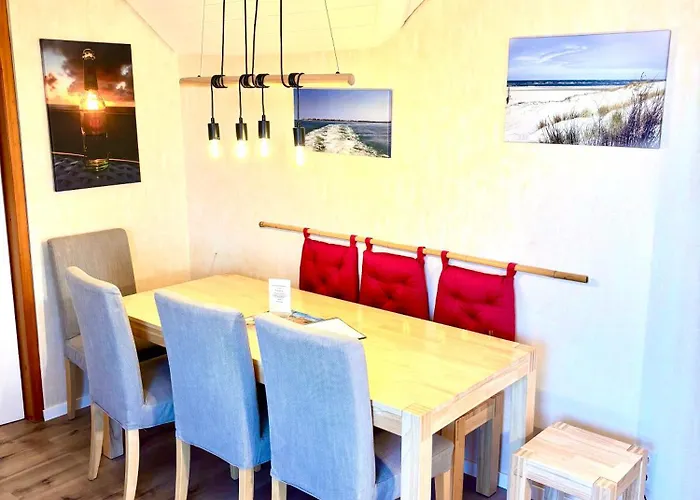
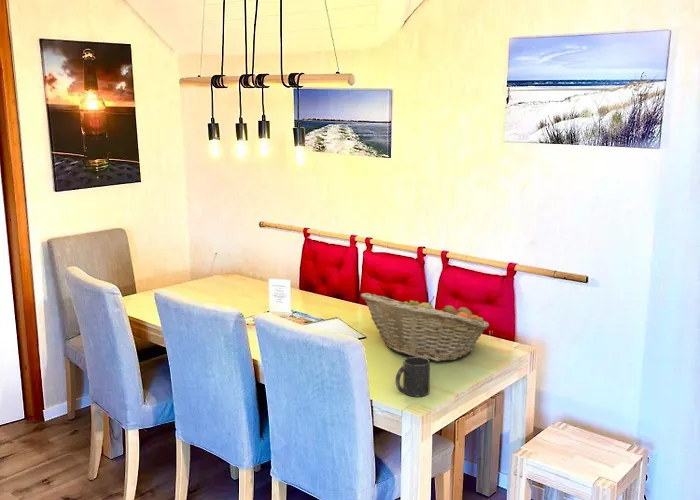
+ fruit basket [359,292,491,362]
+ mug [395,356,431,397]
